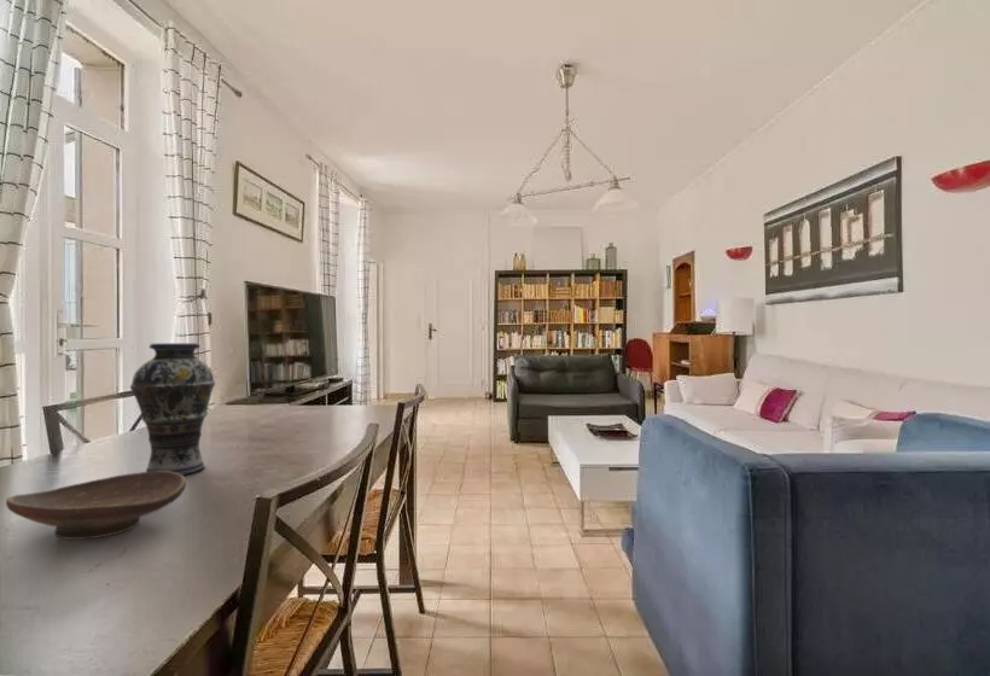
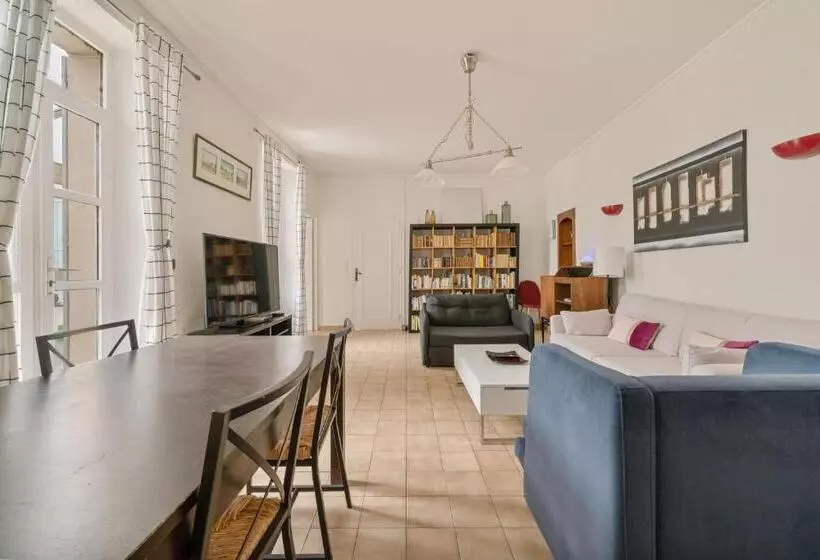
- decorative bowl [5,471,187,541]
- vase [129,342,216,476]
